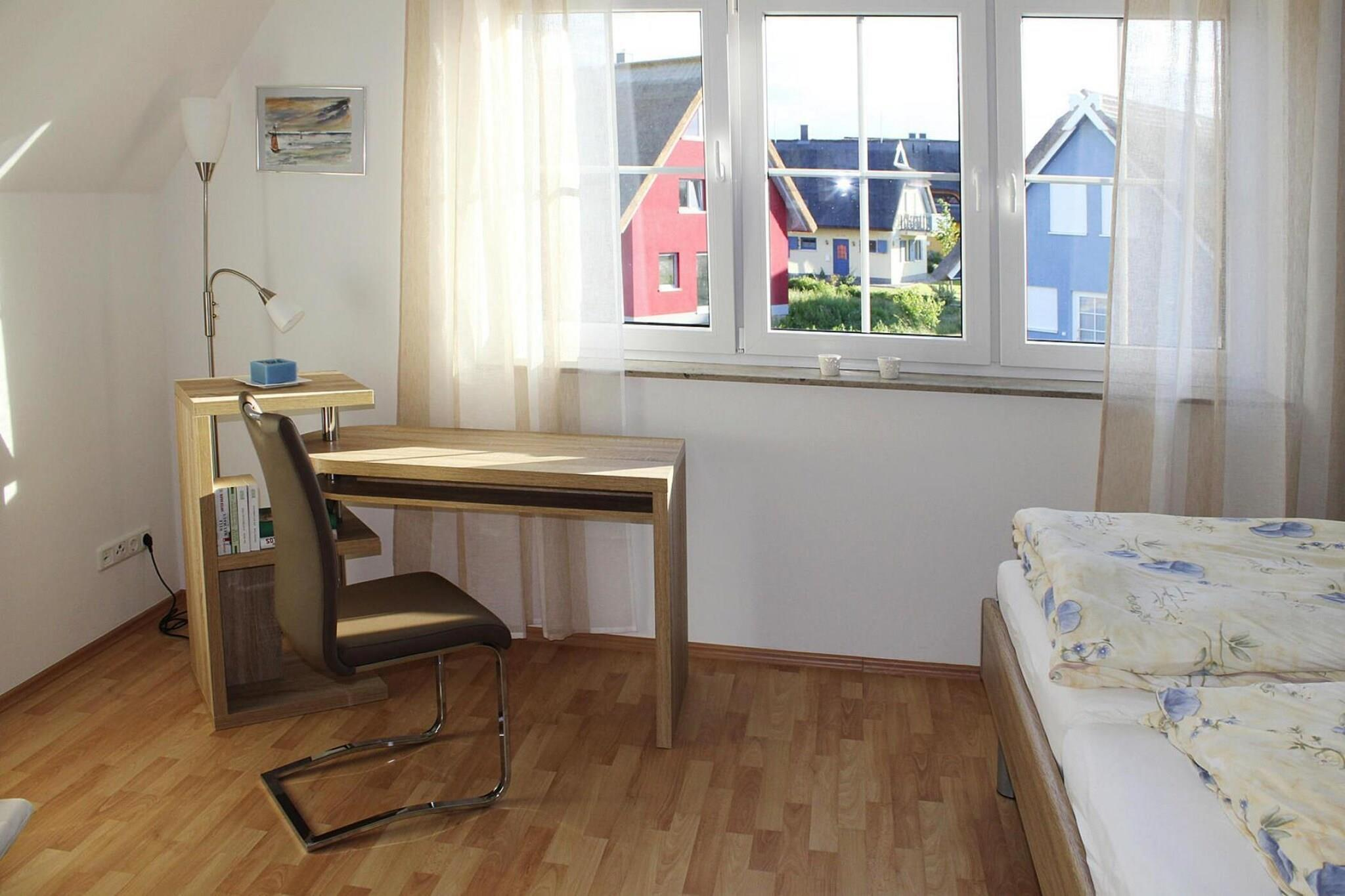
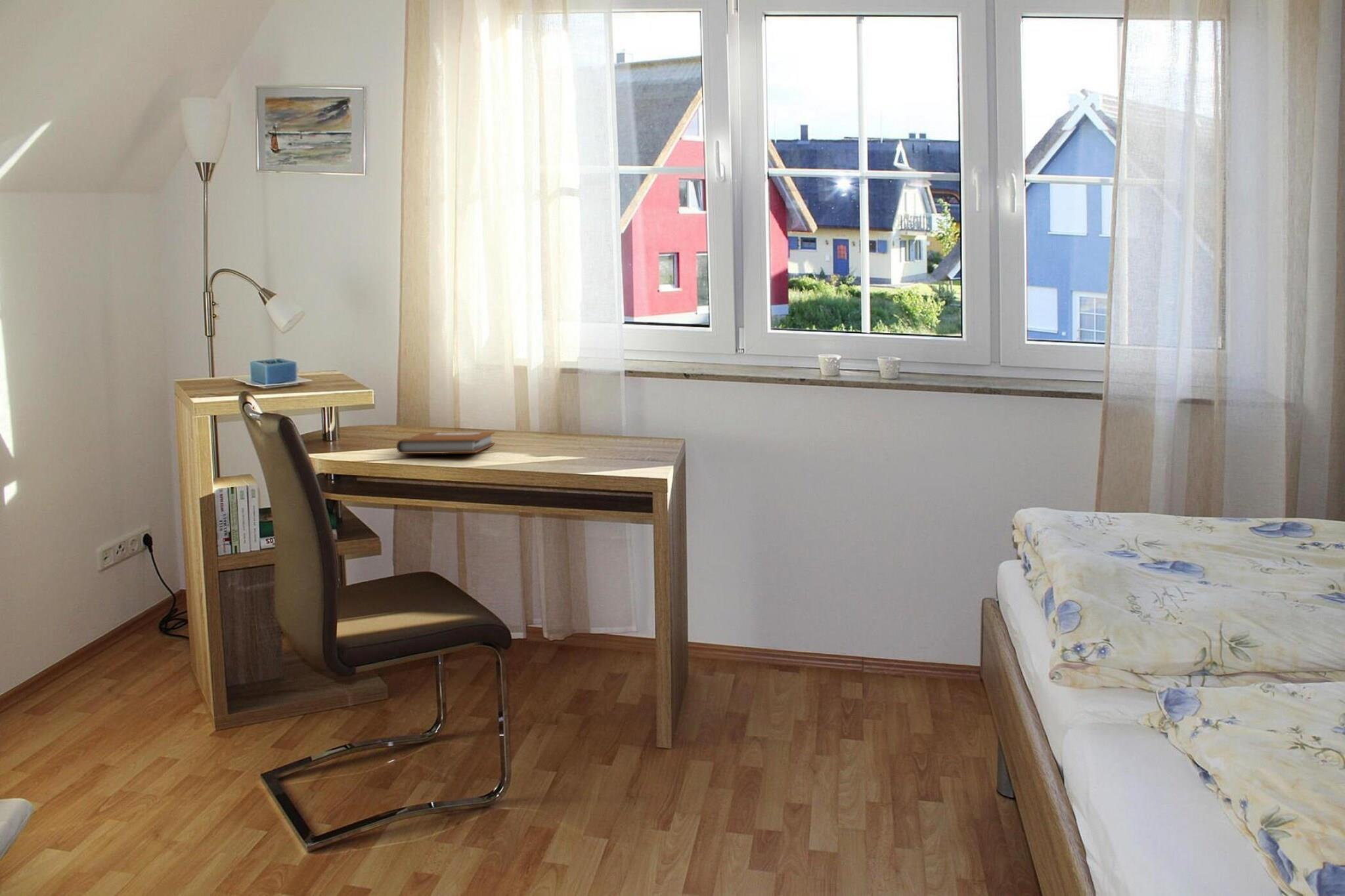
+ notebook [396,431,496,454]
